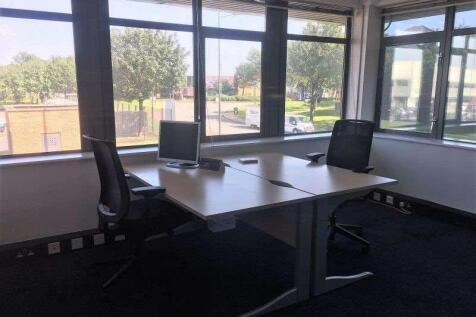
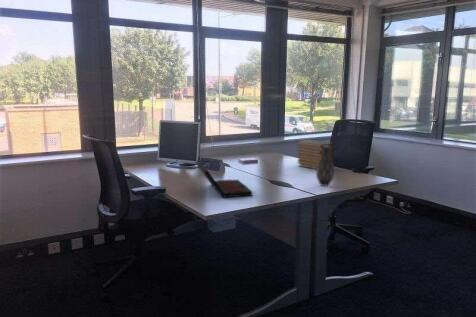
+ book stack [296,139,336,170]
+ laptop [194,160,253,199]
+ vase [315,146,335,187]
